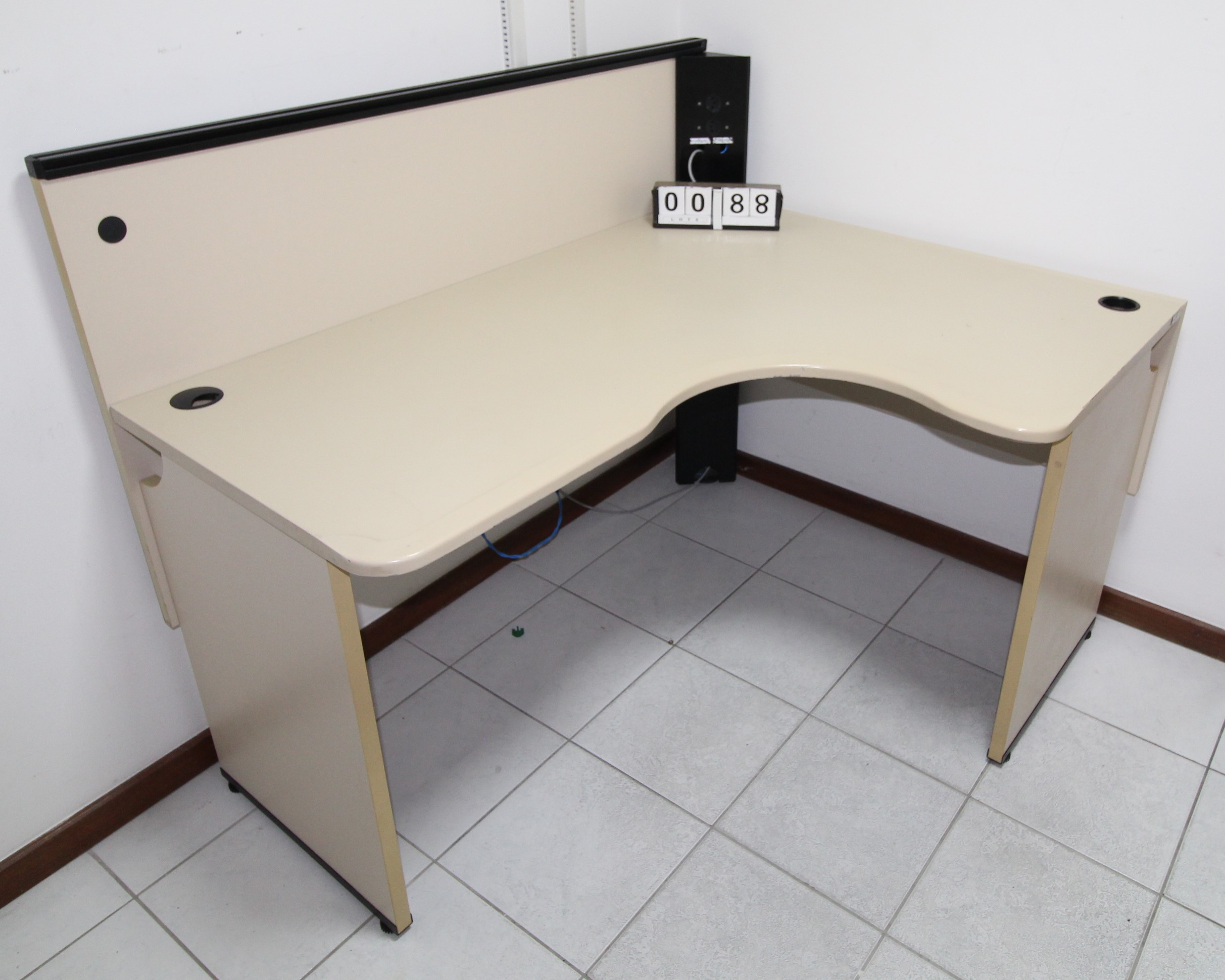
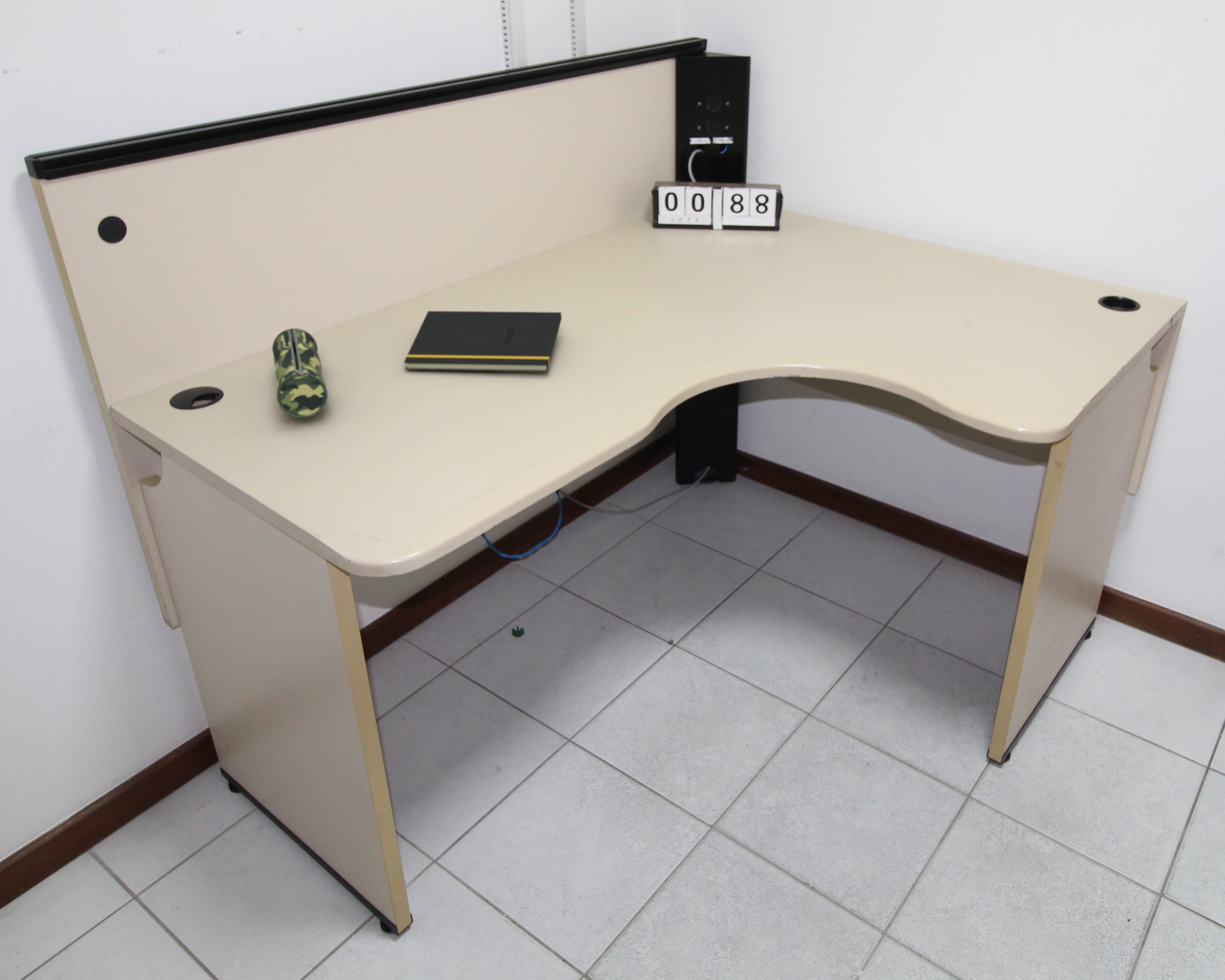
+ notepad [403,310,562,372]
+ pencil case [272,328,328,418]
